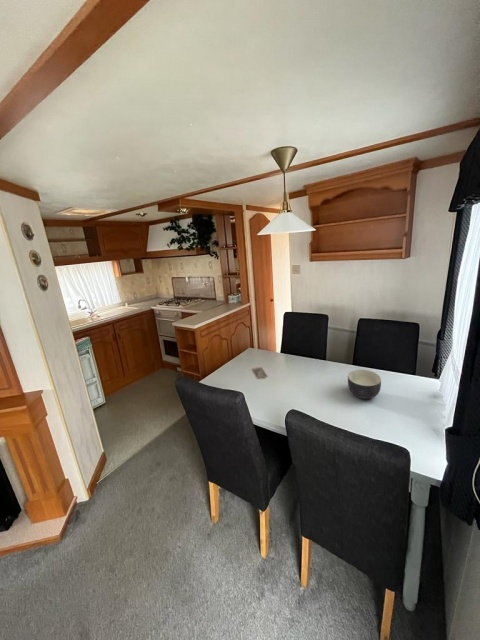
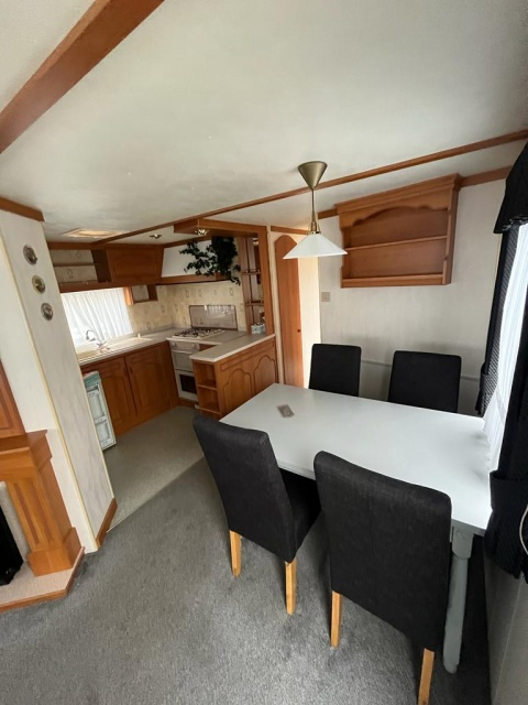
- bowl [347,369,382,400]
